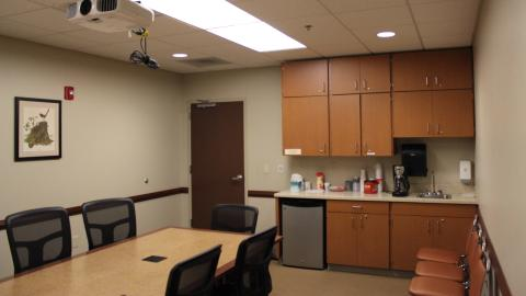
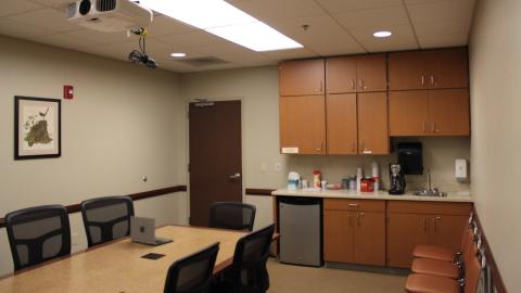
+ laptop [129,215,175,246]
